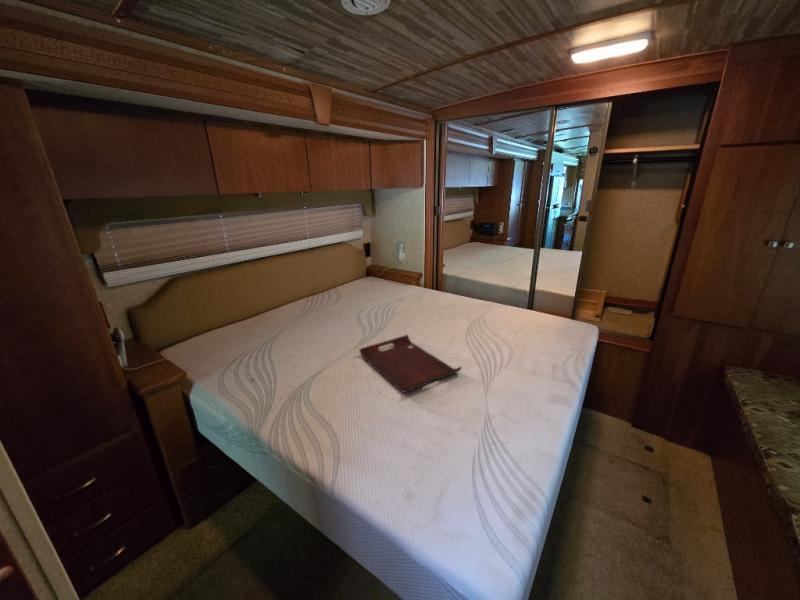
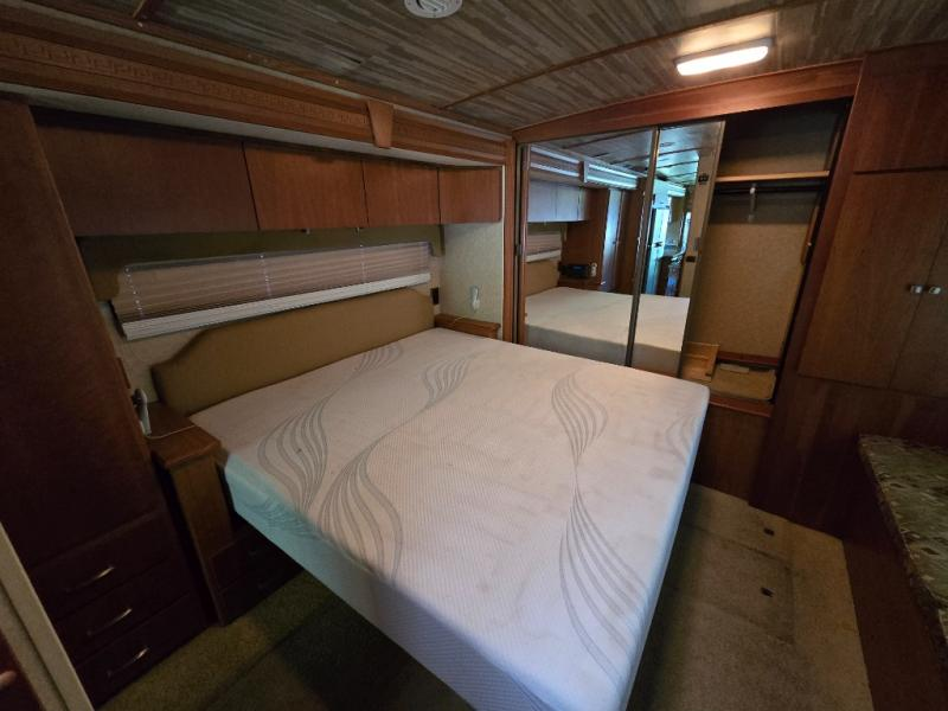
- serving tray [358,334,463,394]
